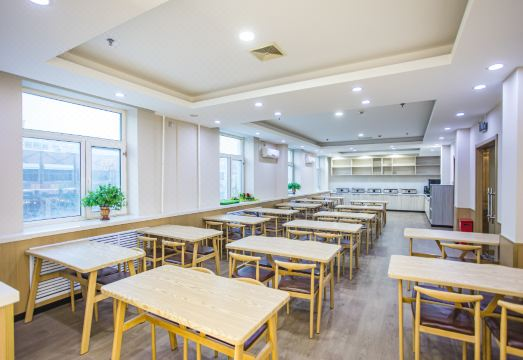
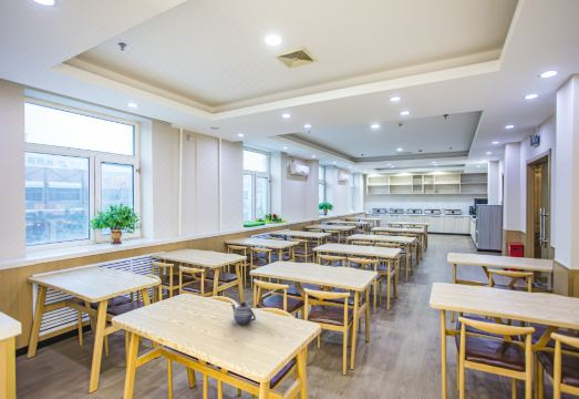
+ teapot [230,301,257,325]
